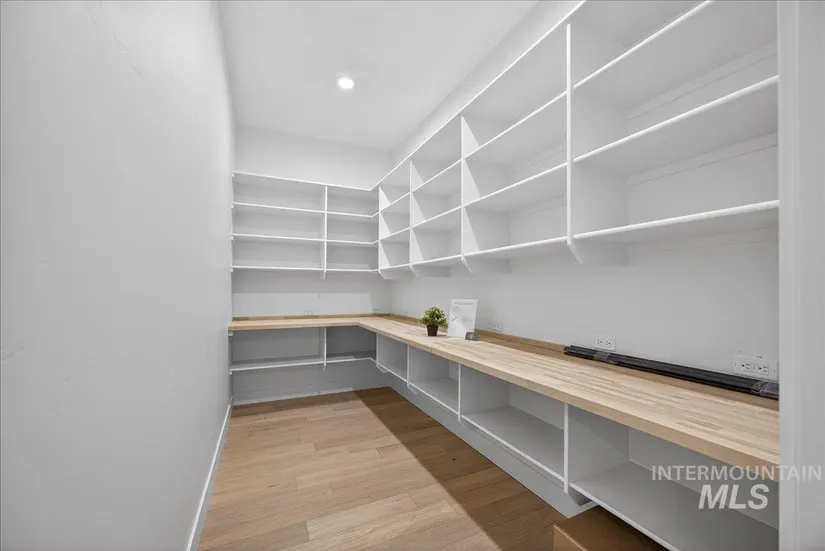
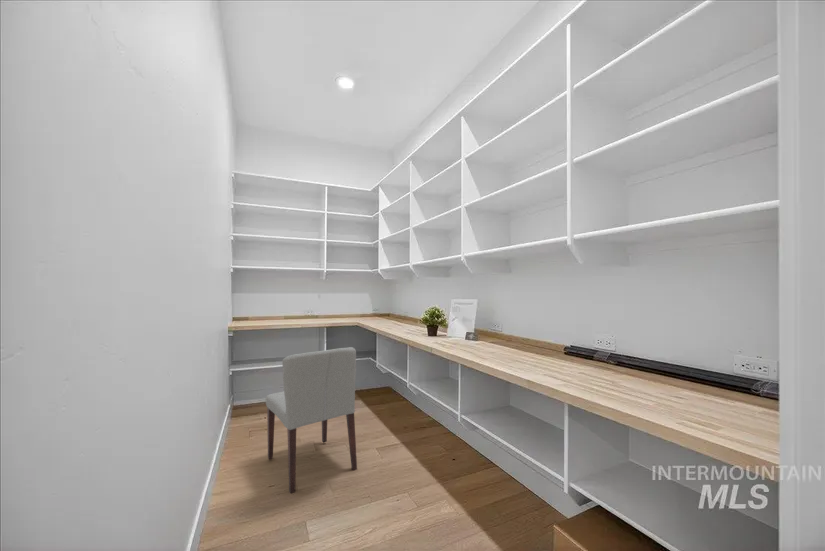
+ chair [265,346,358,494]
